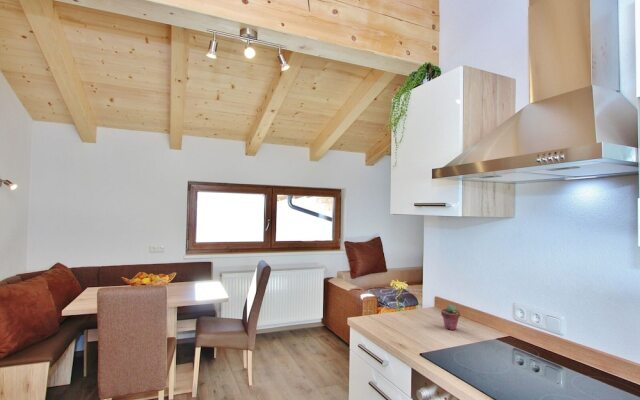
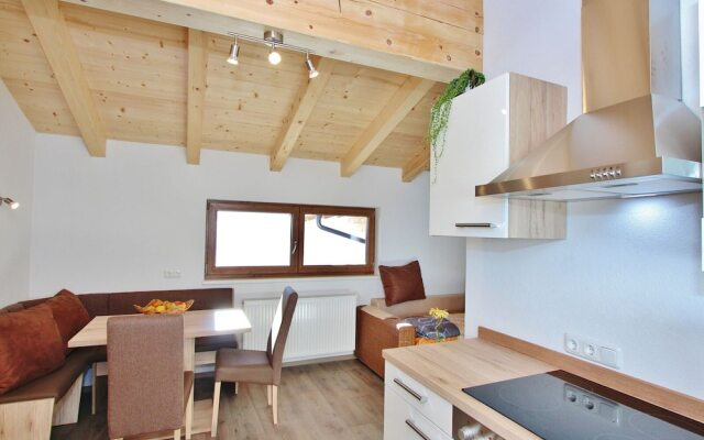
- potted succulent [440,304,461,331]
